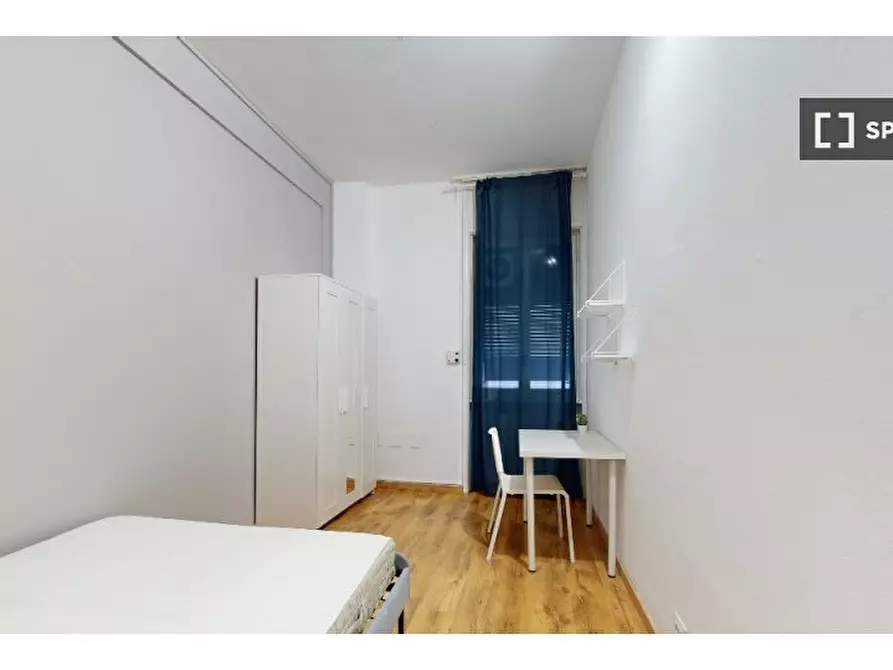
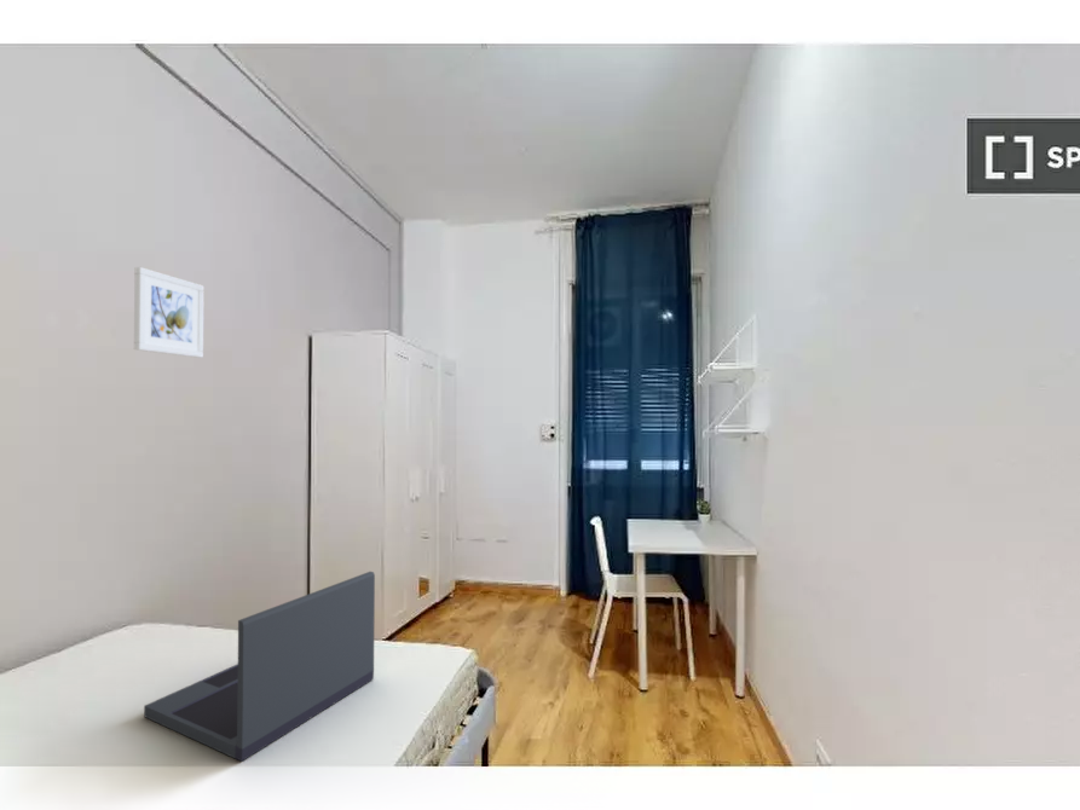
+ laptop [143,571,376,763]
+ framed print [133,266,206,359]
